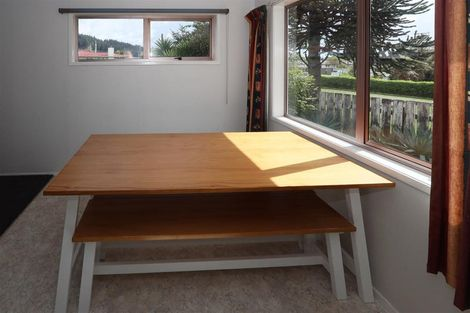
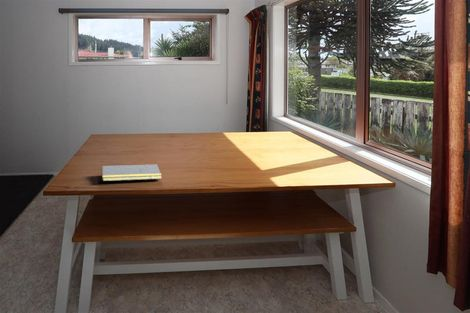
+ notepad [100,163,163,182]
